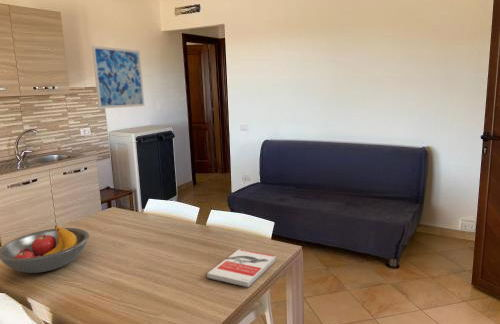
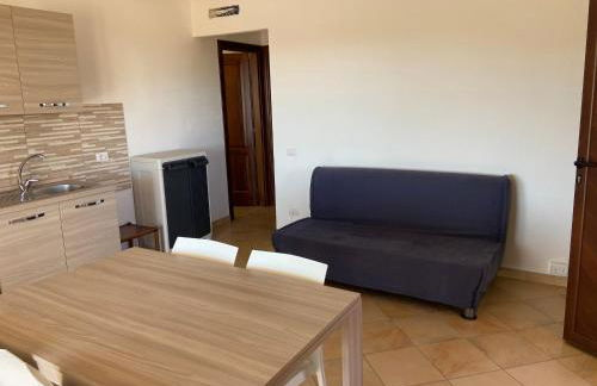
- wall art [91,45,145,110]
- fruit bowl [0,225,90,274]
- book [205,248,277,289]
